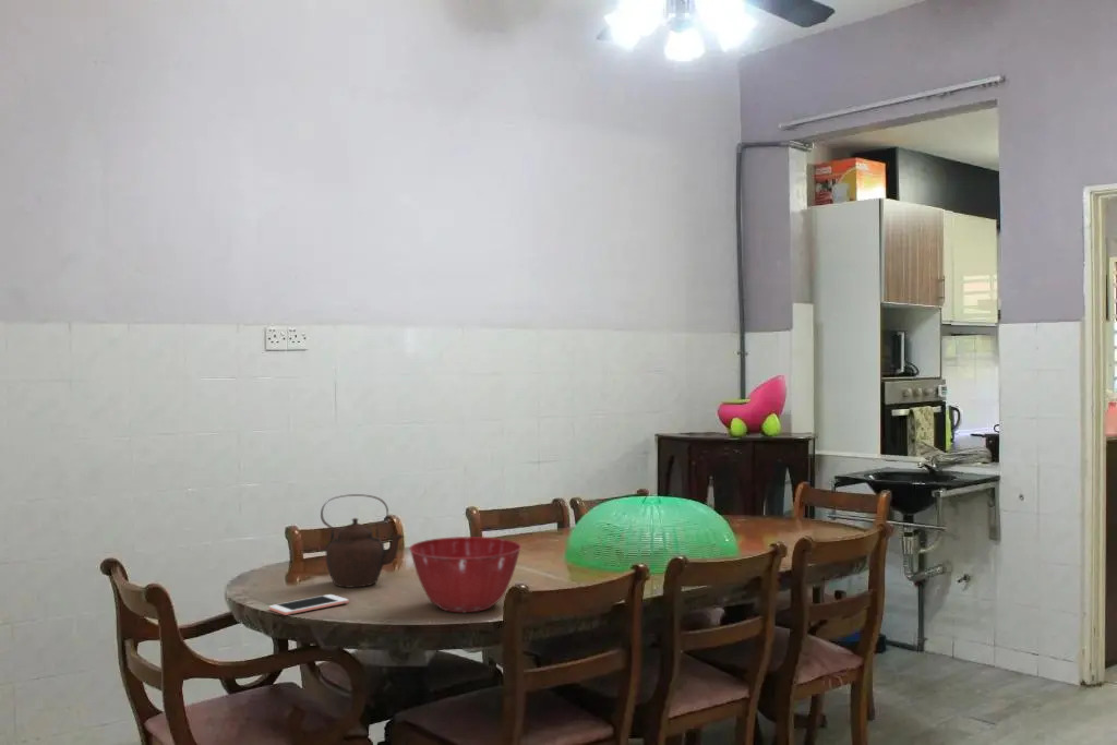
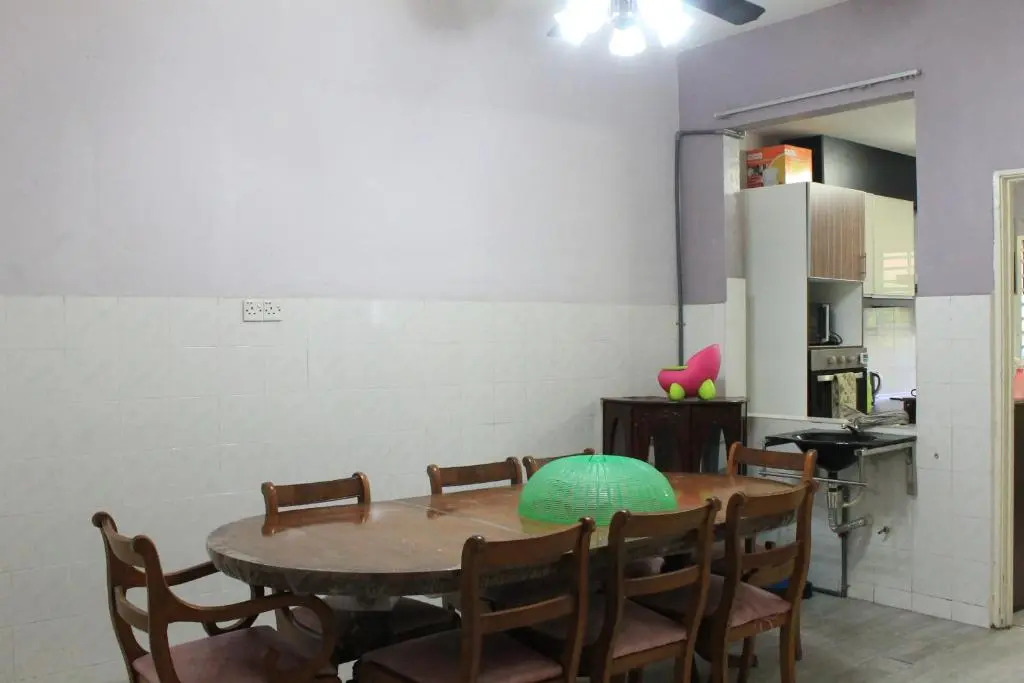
- mixing bowl [408,536,523,613]
- cell phone [268,593,349,616]
- teapot [320,493,406,589]
